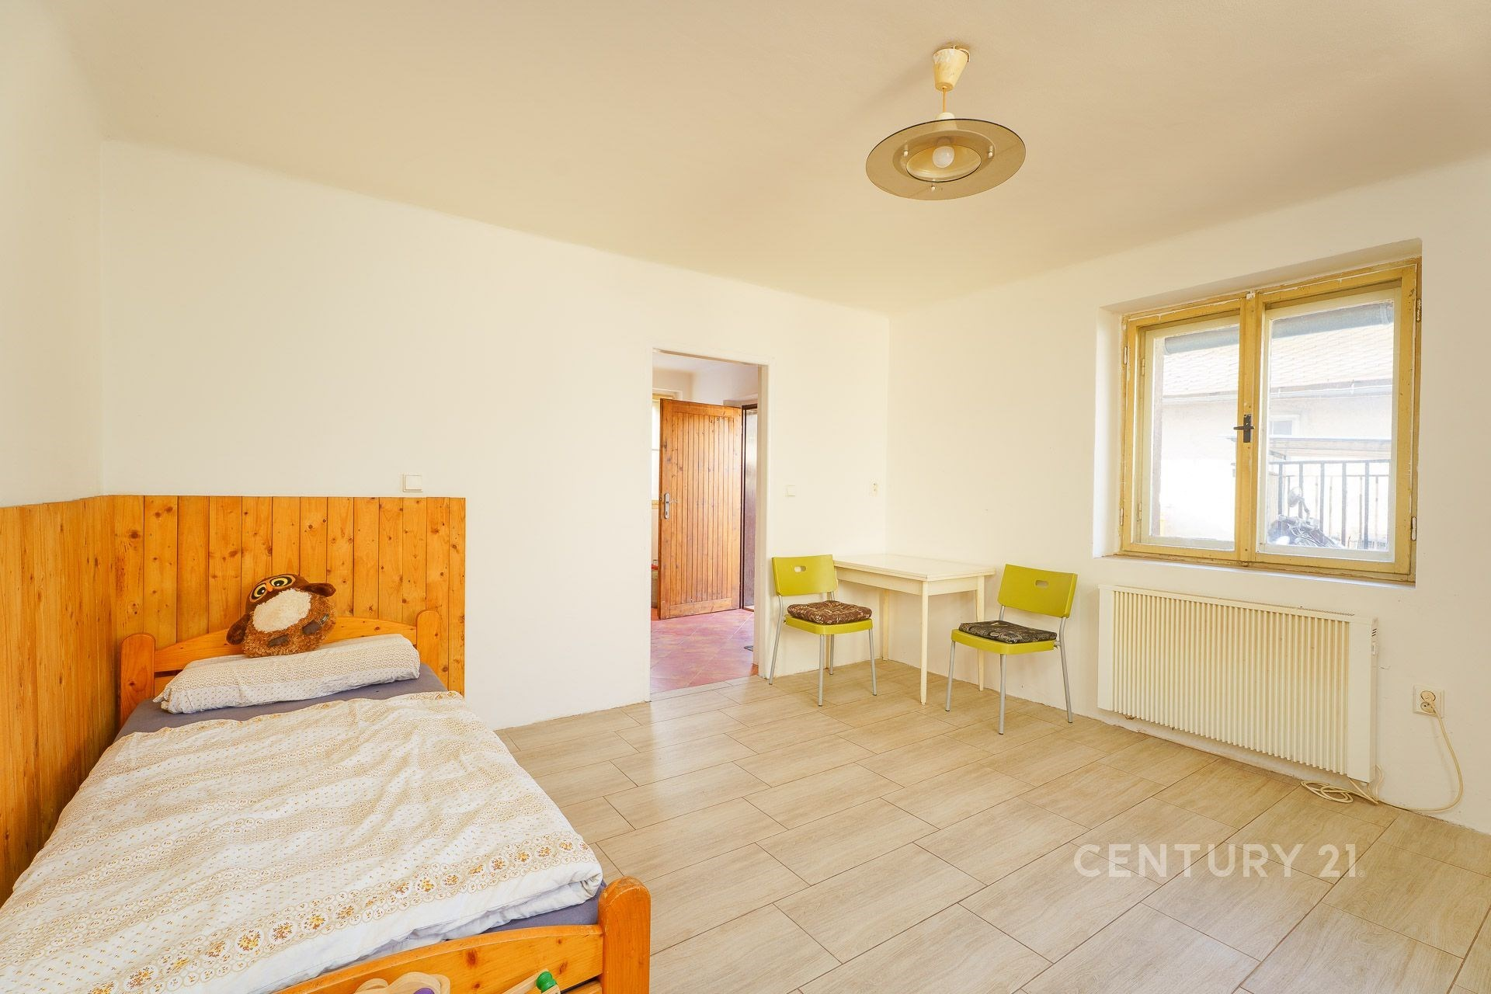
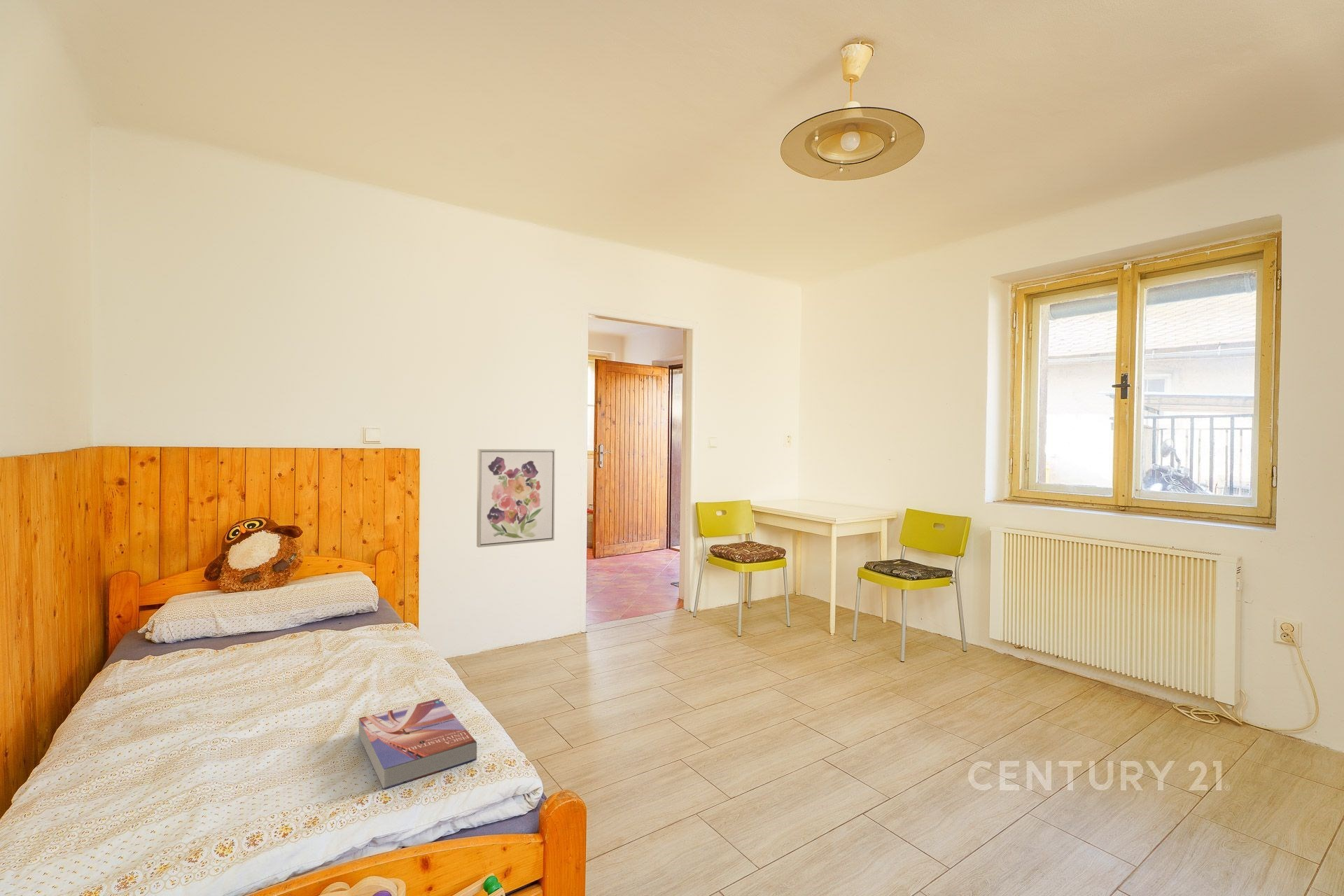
+ textbook [358,698,477,790]
+ wall art [476,449,556,548]
